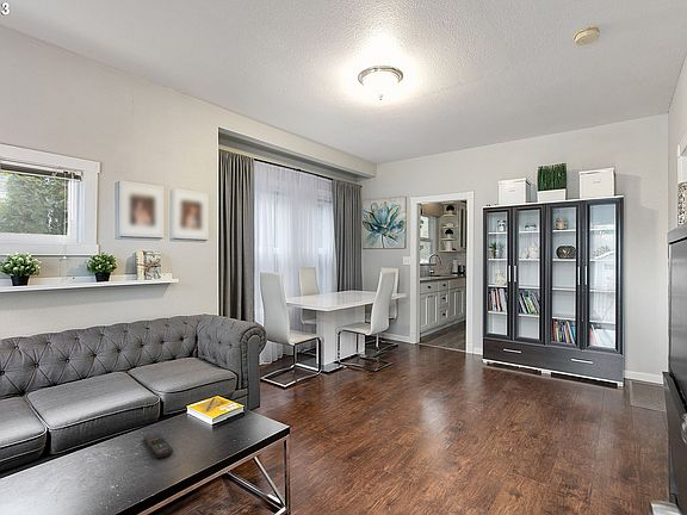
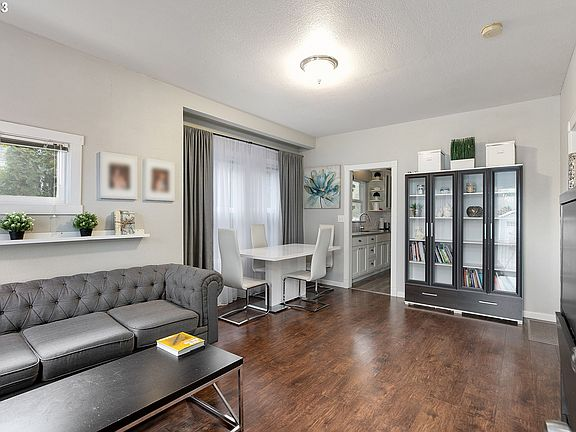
- remote control [143,432,174,459]
